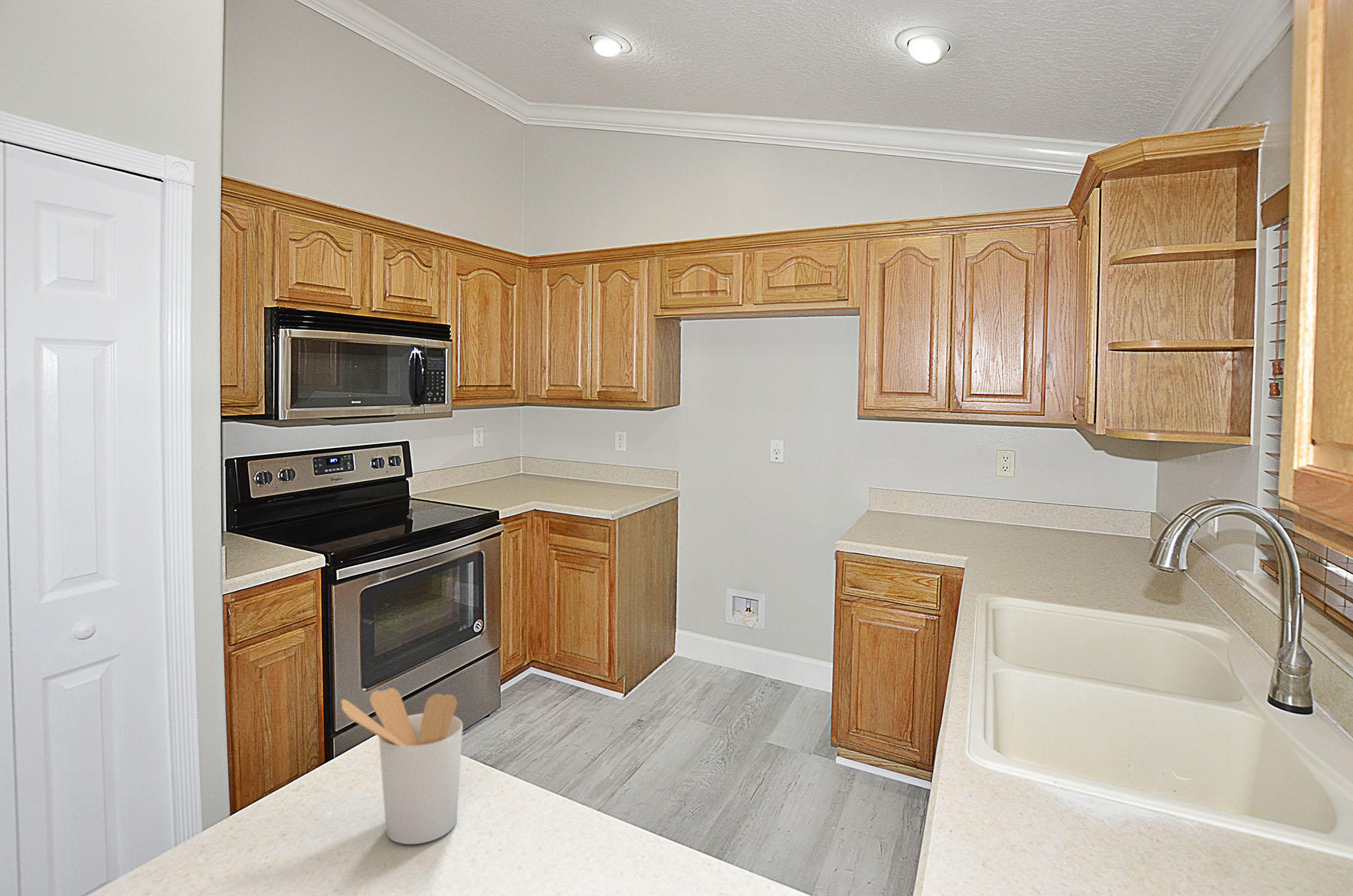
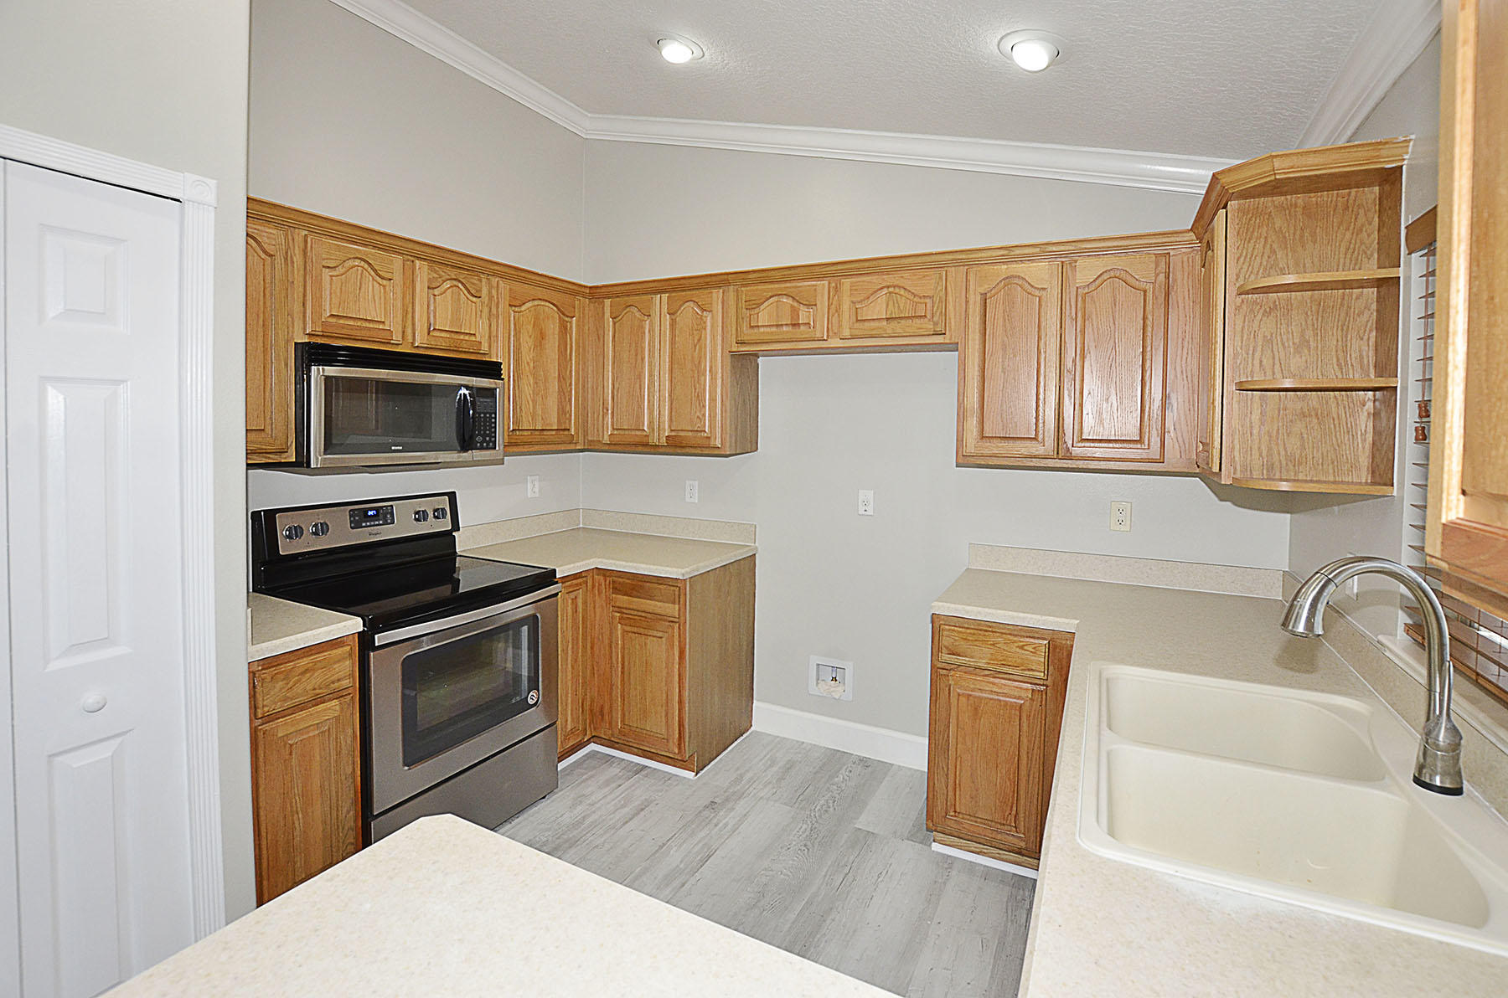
- utensil holder [340,687,464,845]
